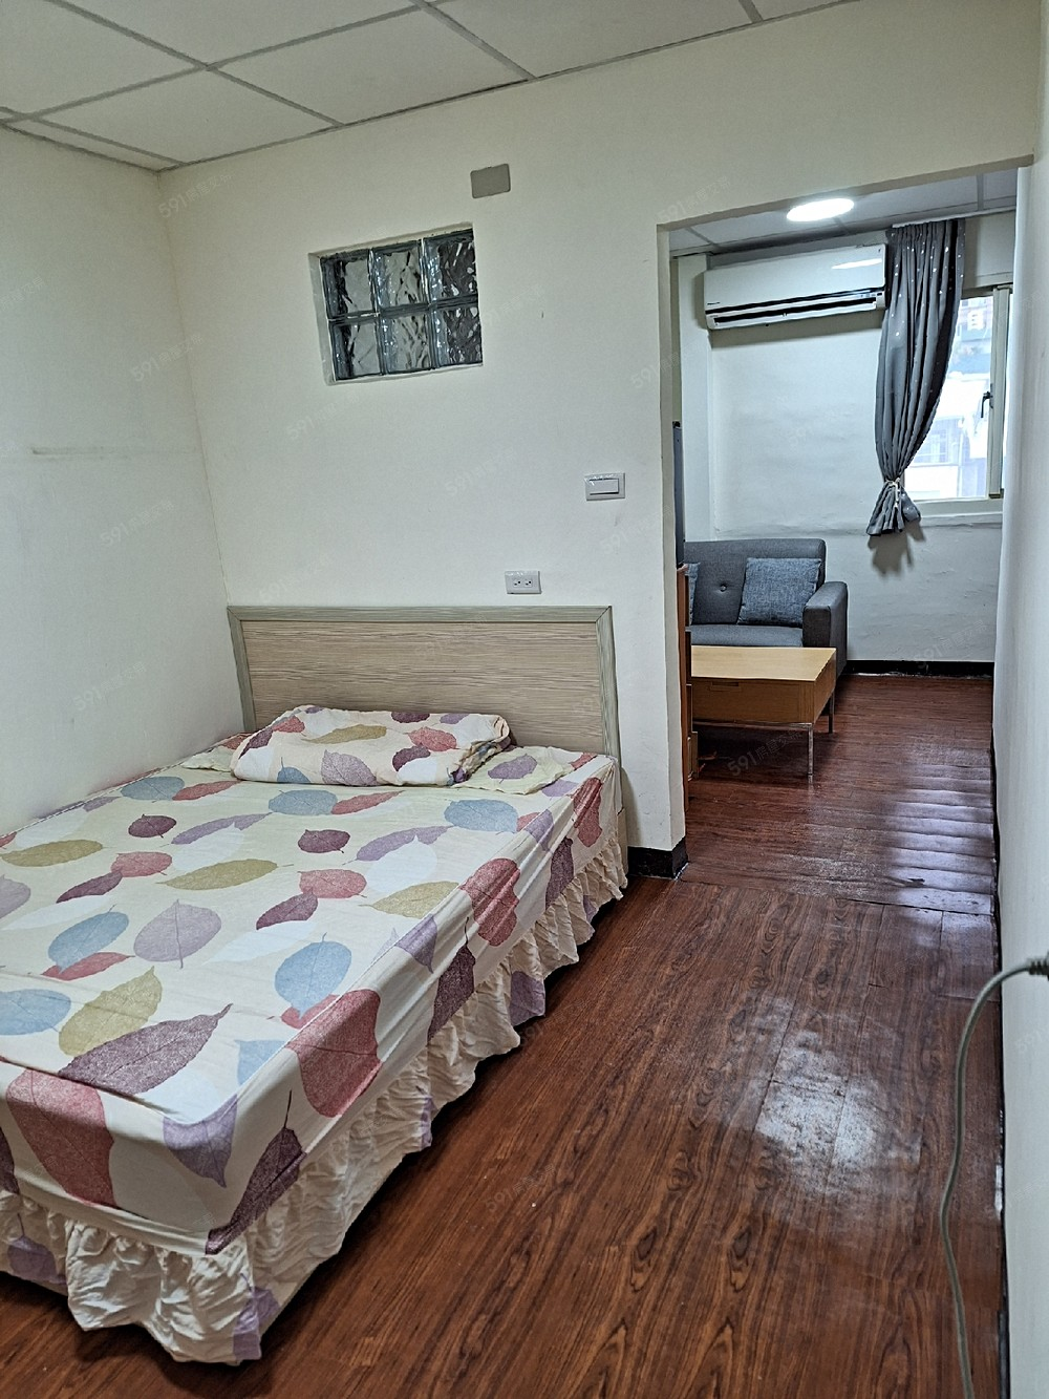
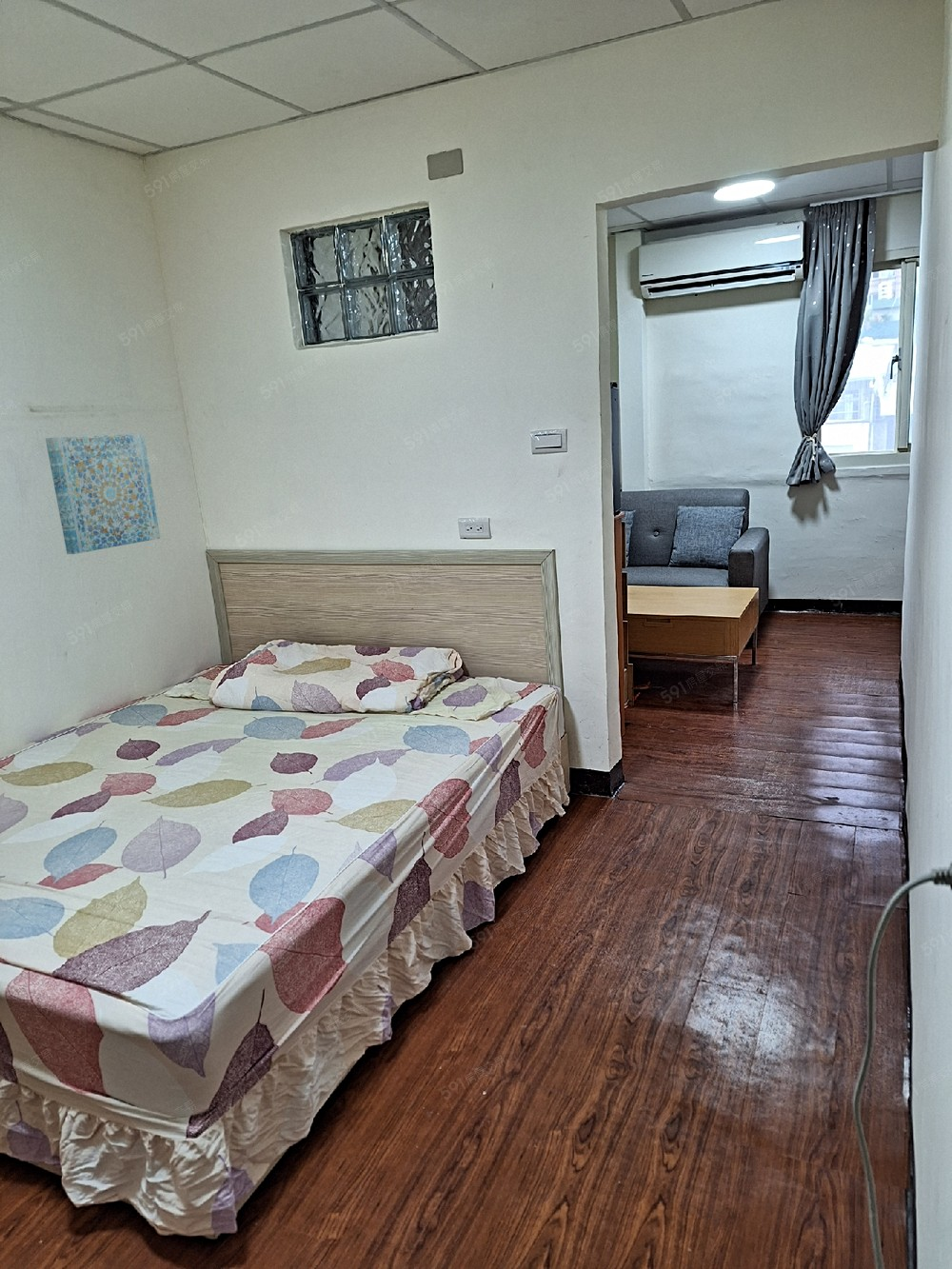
+ wall art [45,433,161,555]
